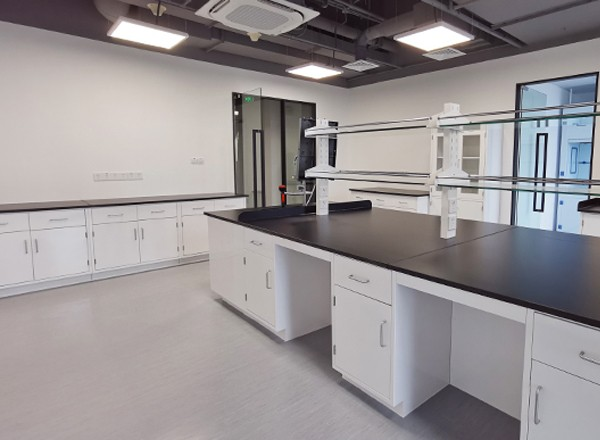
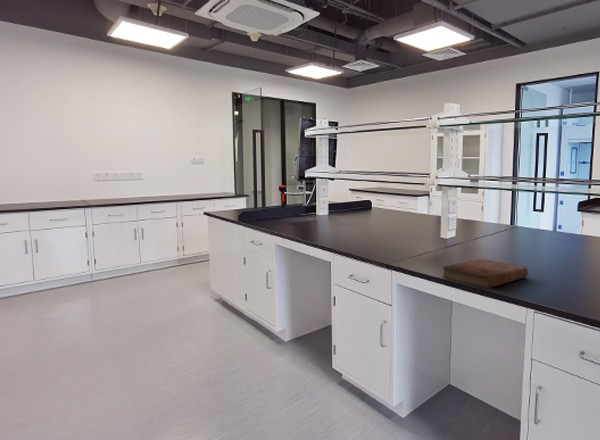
+ bible [442,258,529,290]
